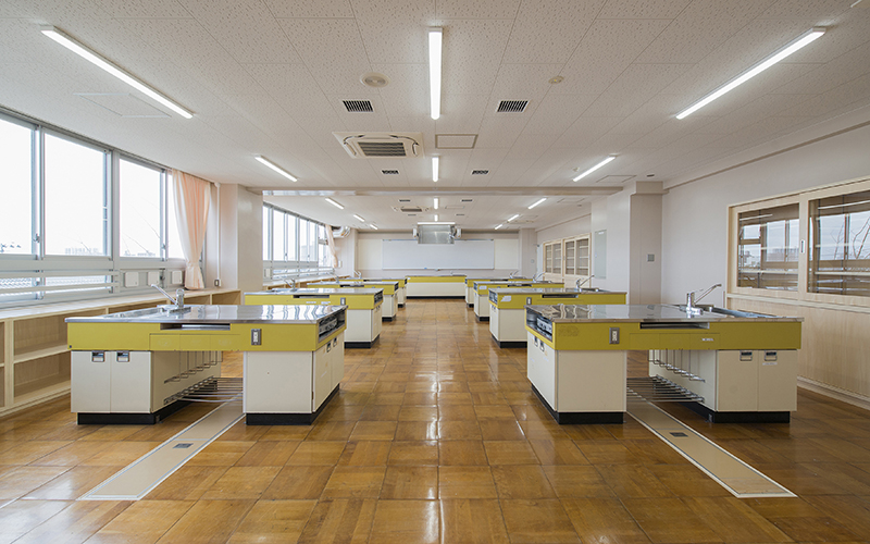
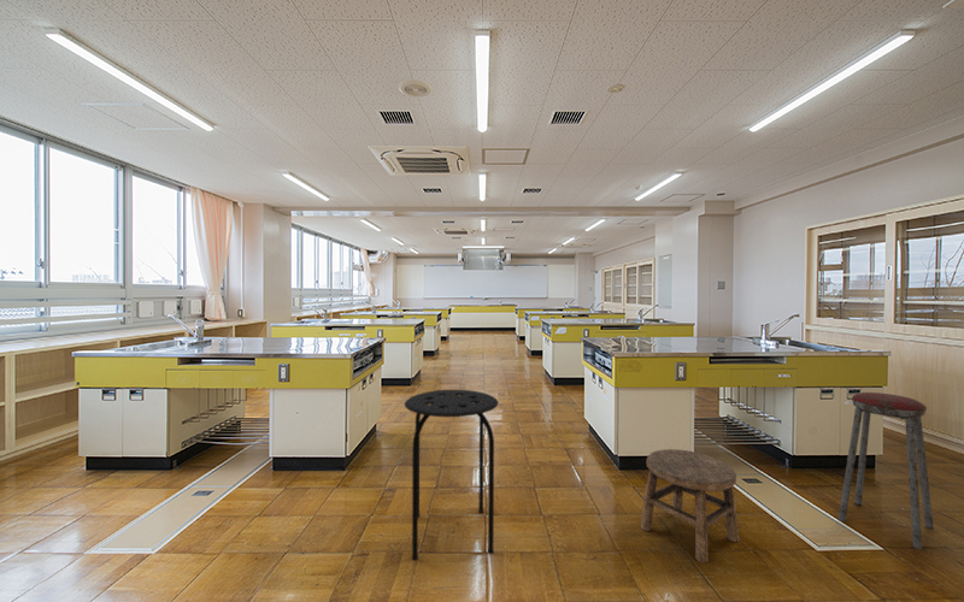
+ stool [640,448,740,563]
+ music stool [837,391,935,550]
+ stool [404,389,500,561]
